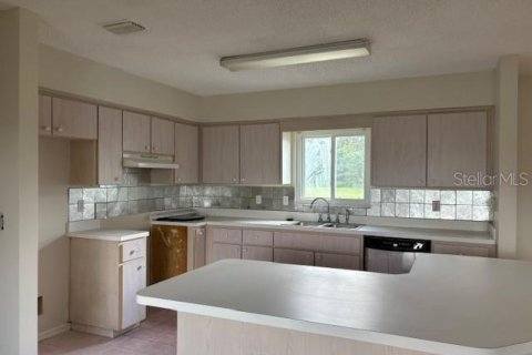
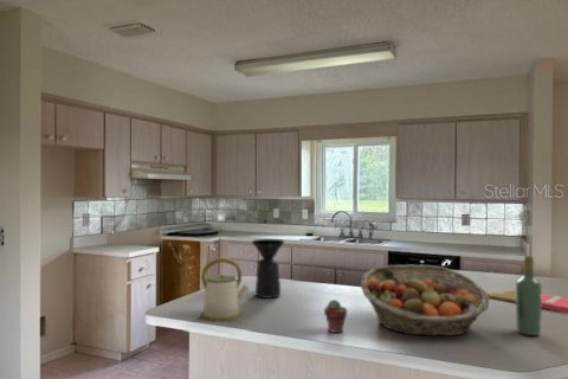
+ cutting board [486,290,568,314]
+ potted succulent [323,298,348,334]
+ kettle [200,257,250,322]
+ coffee maker [251,238,285,300]
+ wine bottle [515,255,543,336]
+ fruit basket [360,264,490,336]
